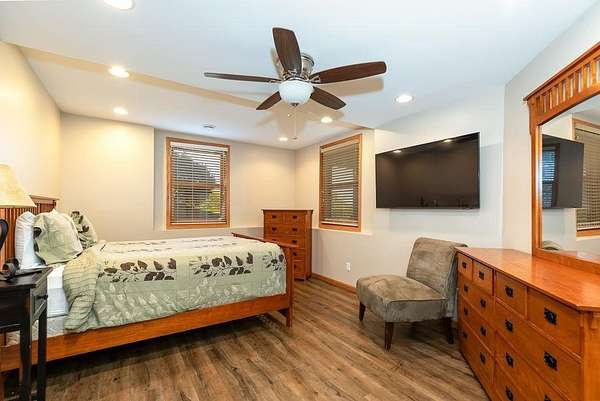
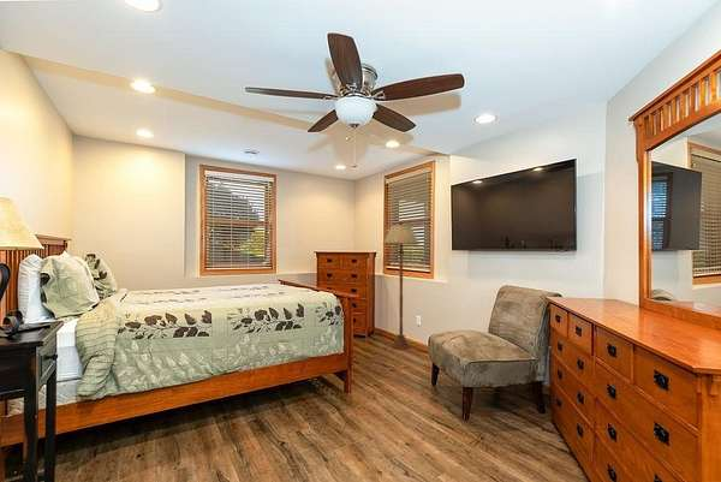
+ floor lamp [382,221,421,351]
